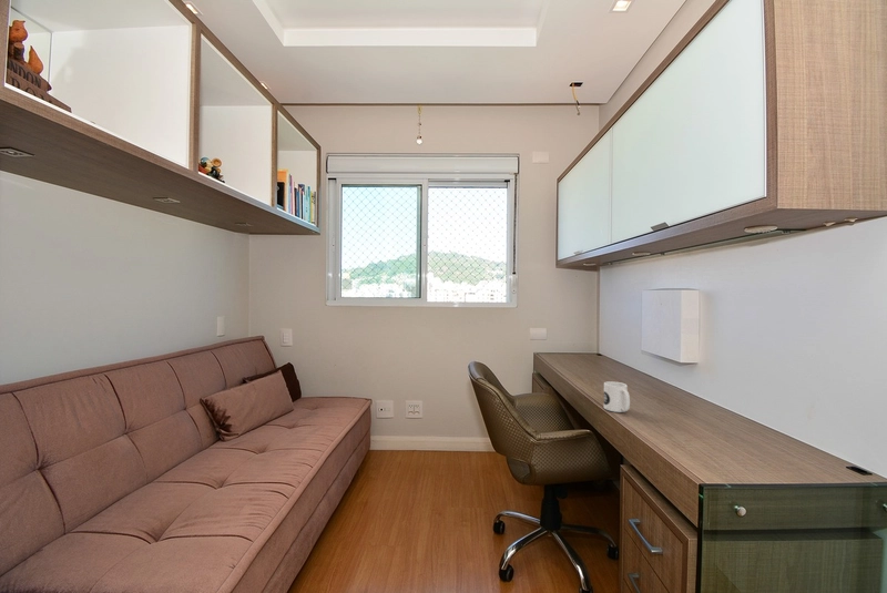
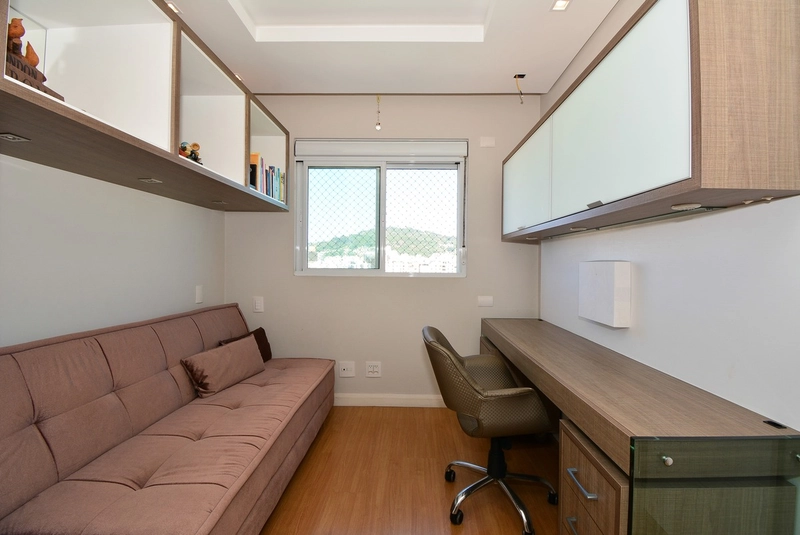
- mug [603,380,631,413]
